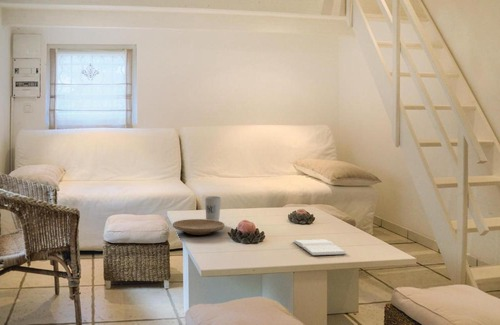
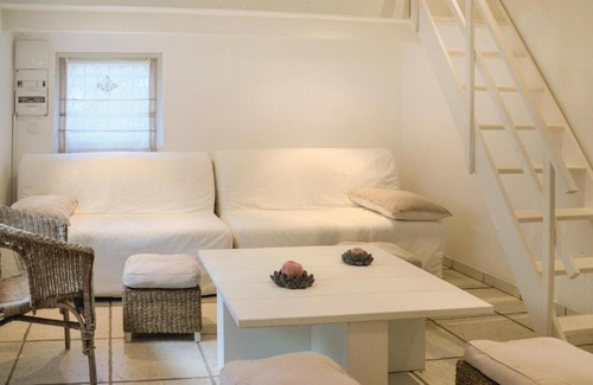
- cup [204,195,222,221]
- book [293,238,346,256]
- plate [171,218,225,236]
